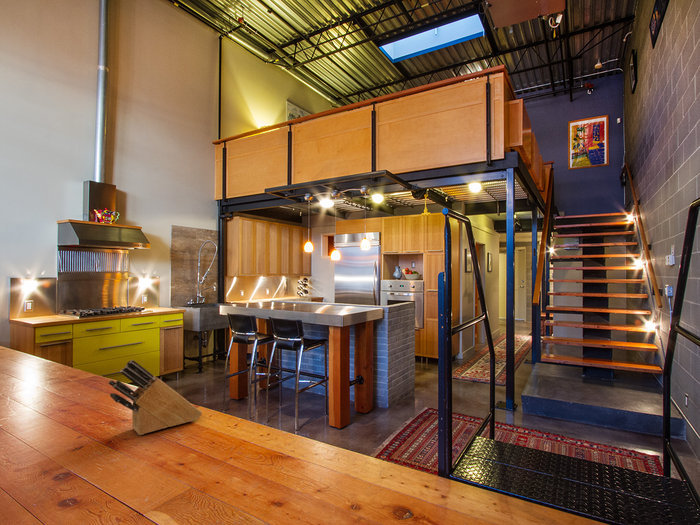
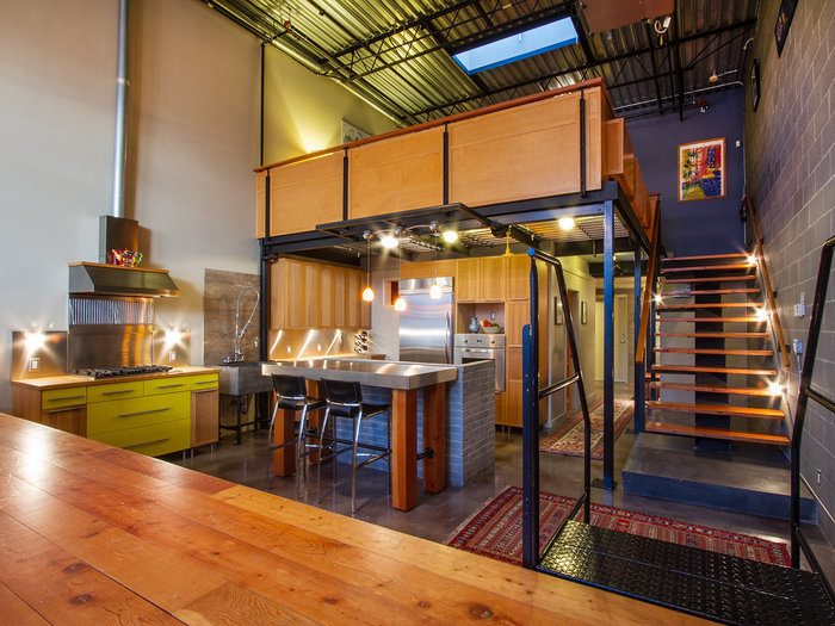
- knife block [108,359,203,436]
